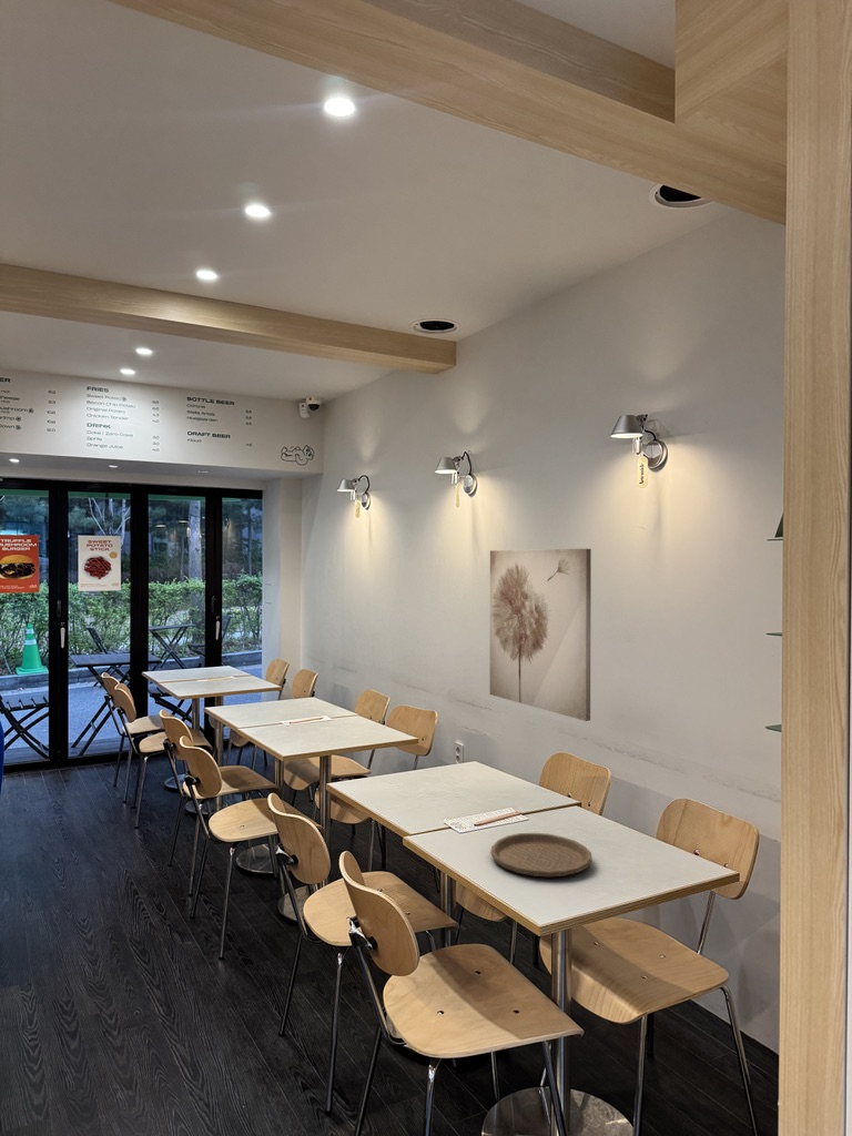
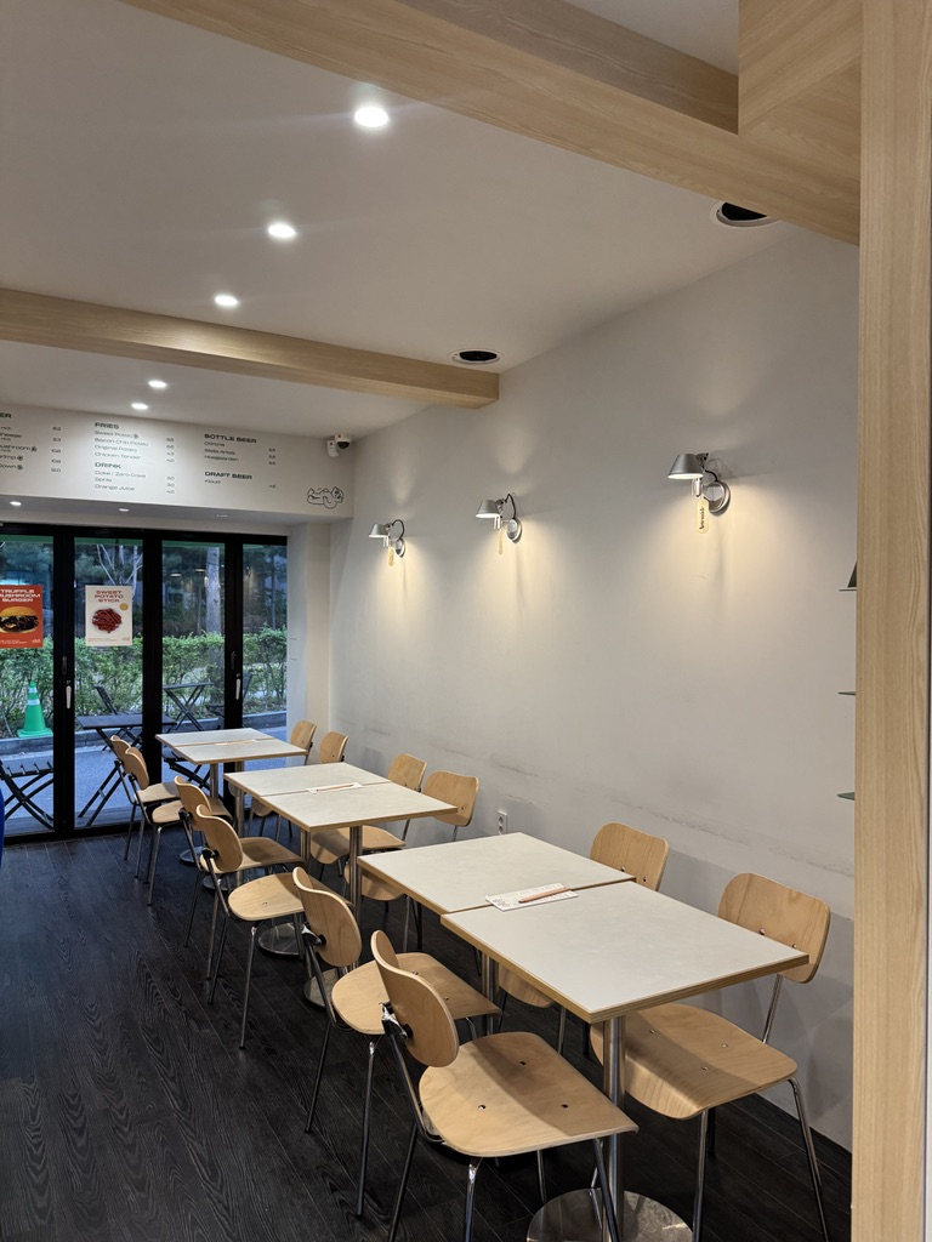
- plate [489,832,594,878]
- wall art [488,548,592,722]
